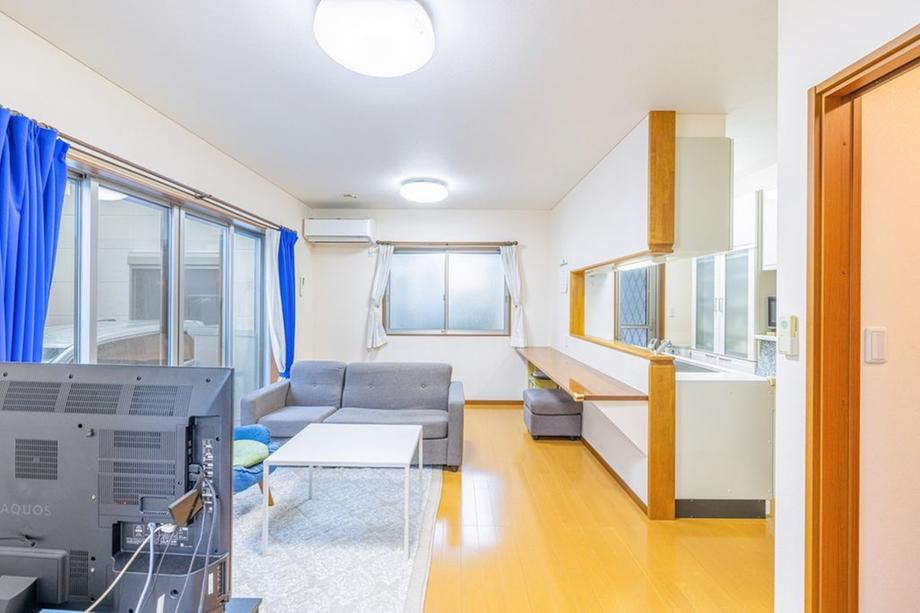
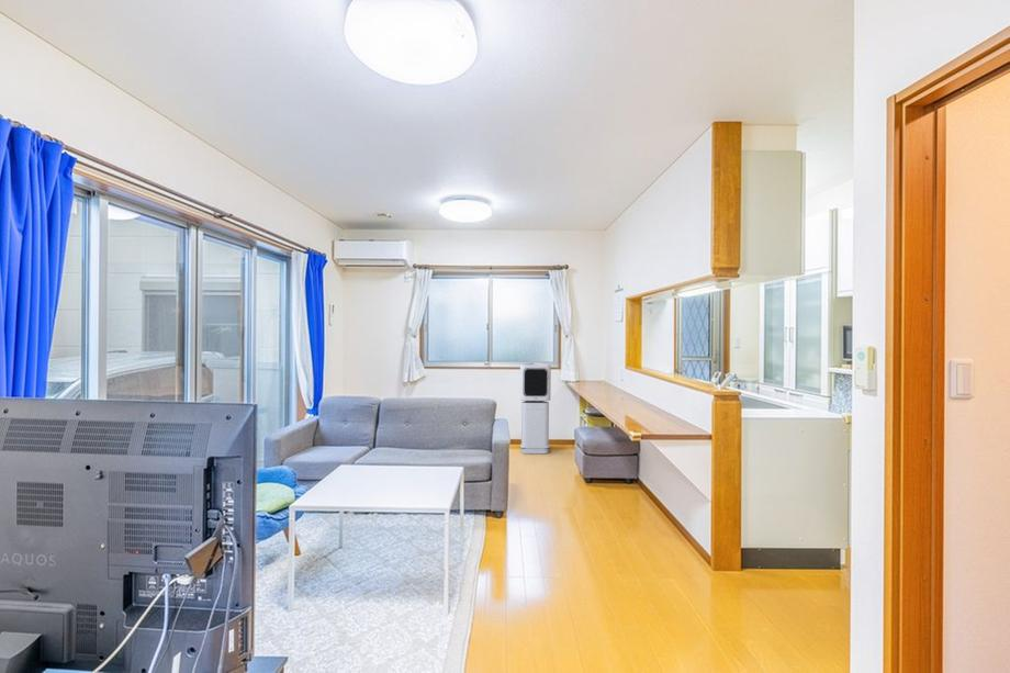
+ air purifier [518,362,552,455]
